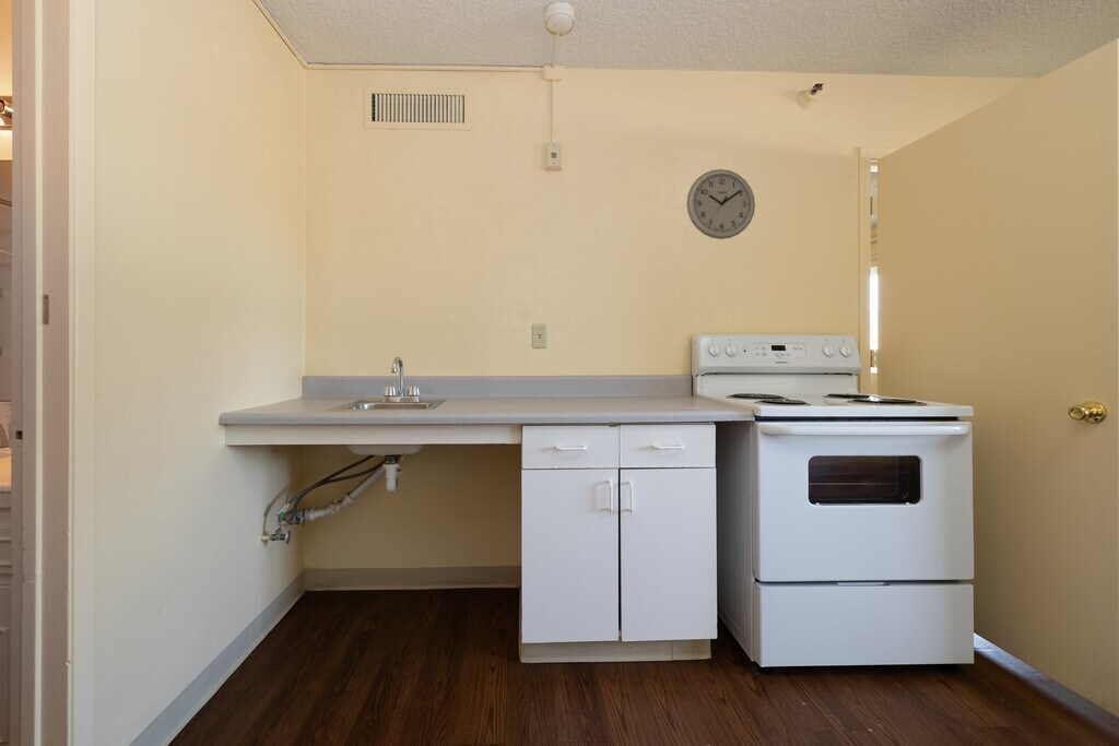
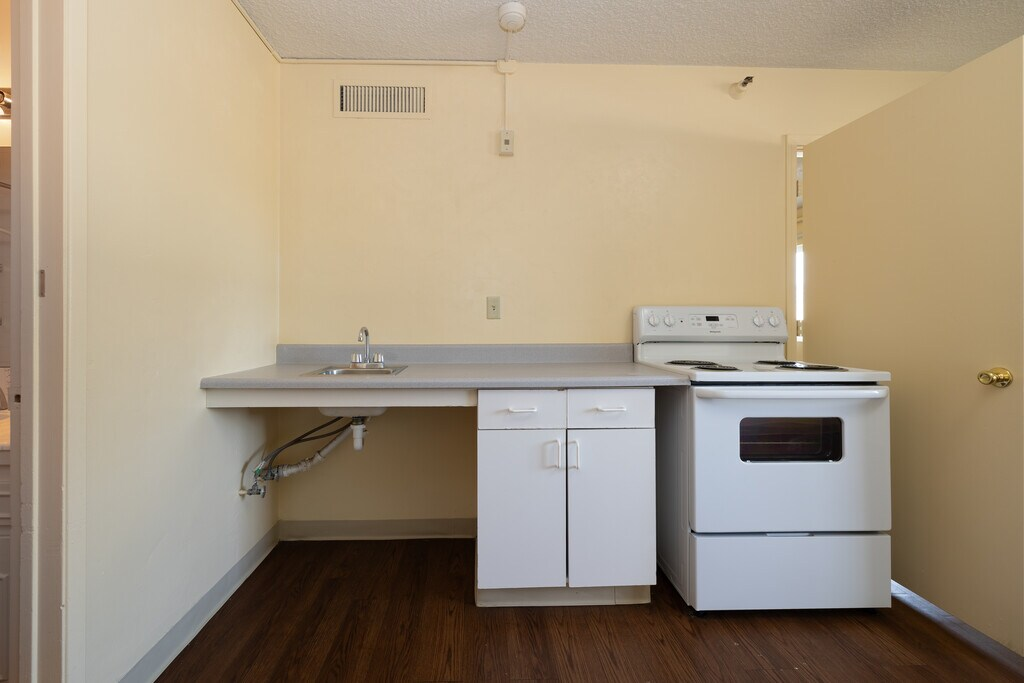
- wall clock [685,168,756,240]
